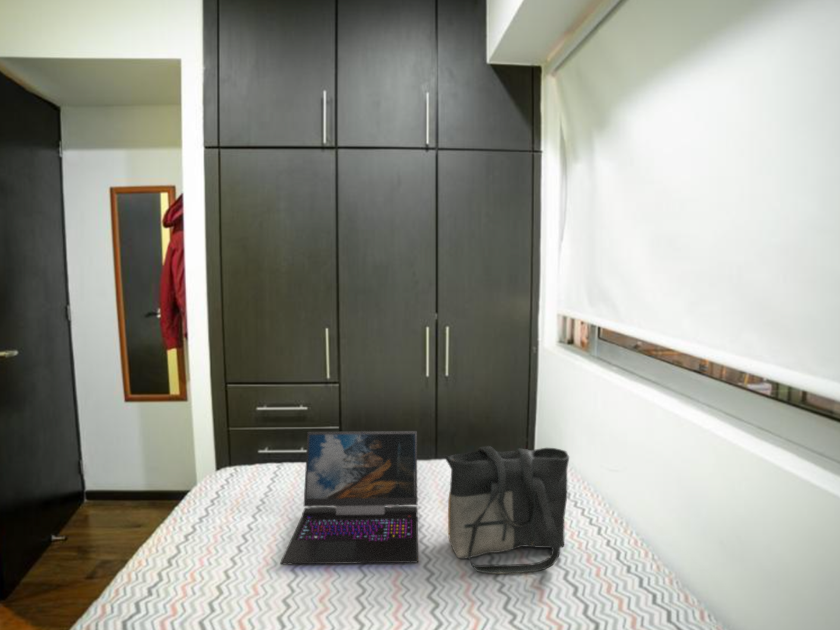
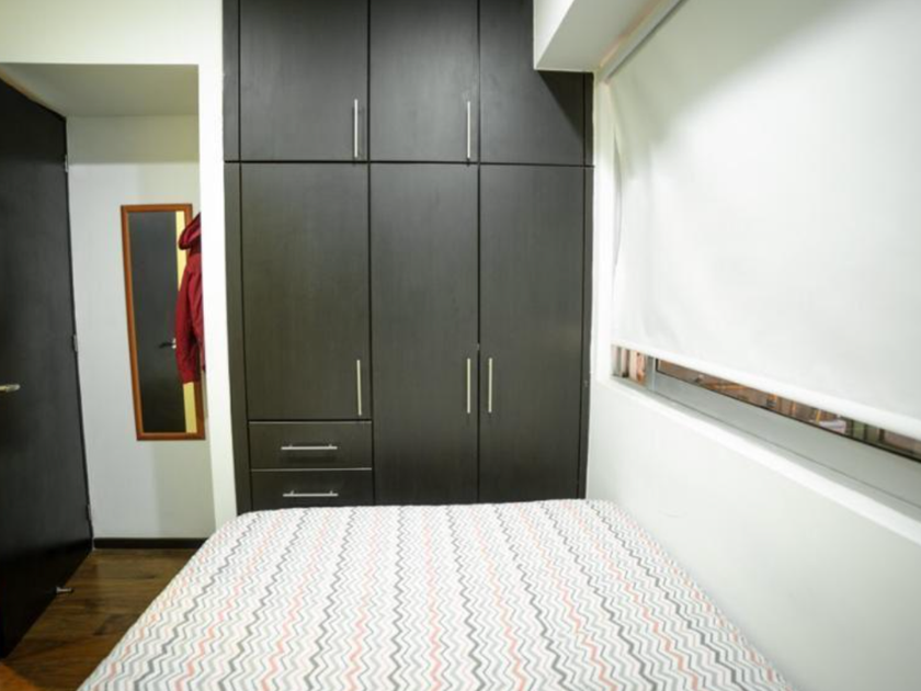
- laptop [279,430,419,566]
- tote bag [442,445,570,575]
